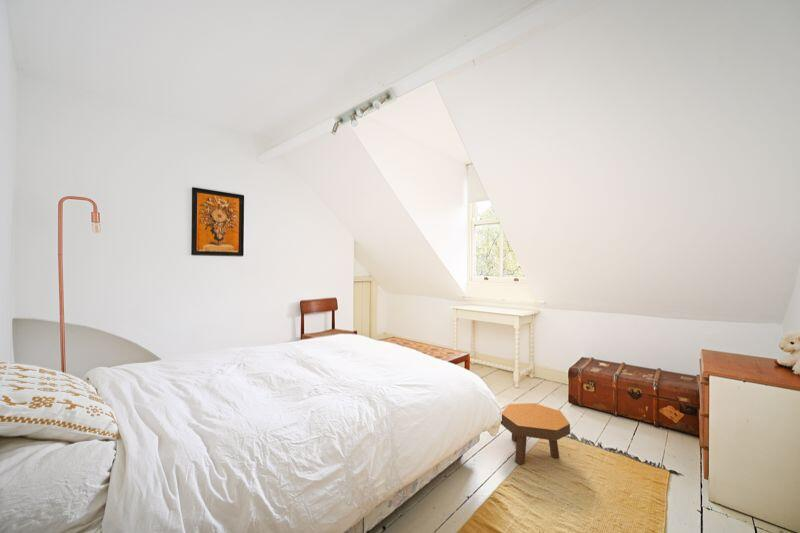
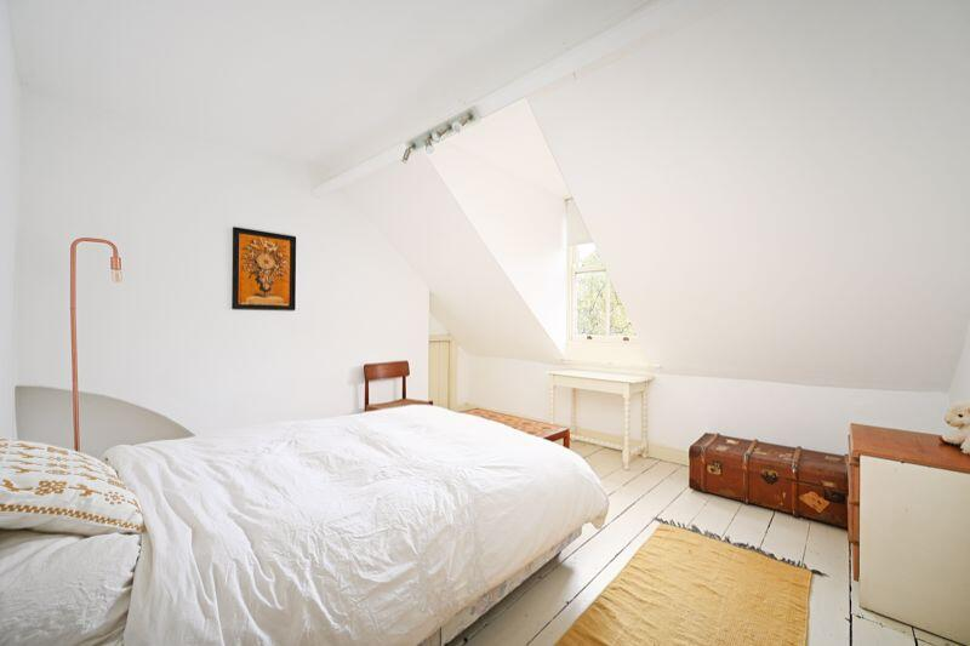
- footstool [500,402,571,466]
